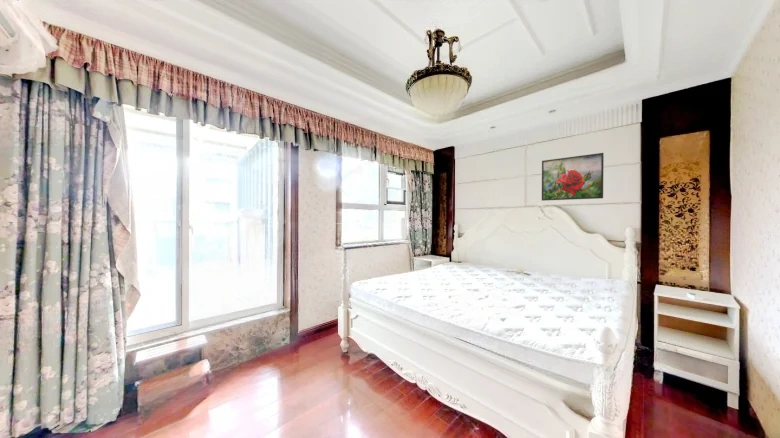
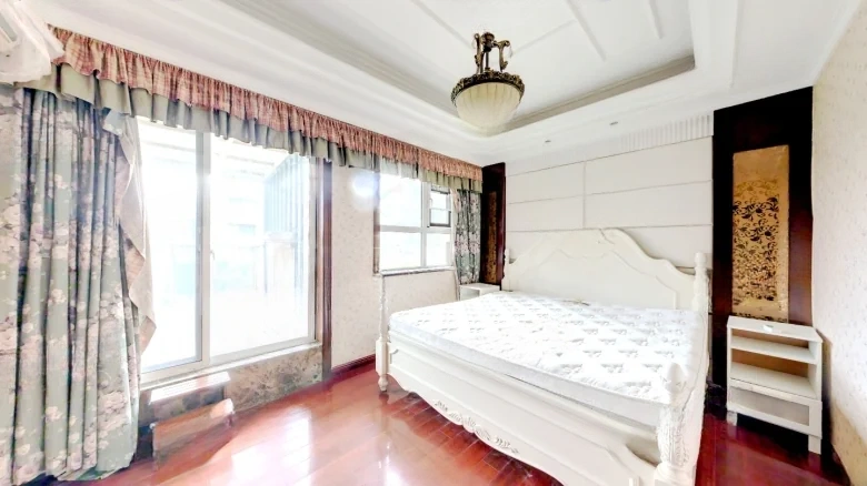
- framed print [541,152,605,202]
